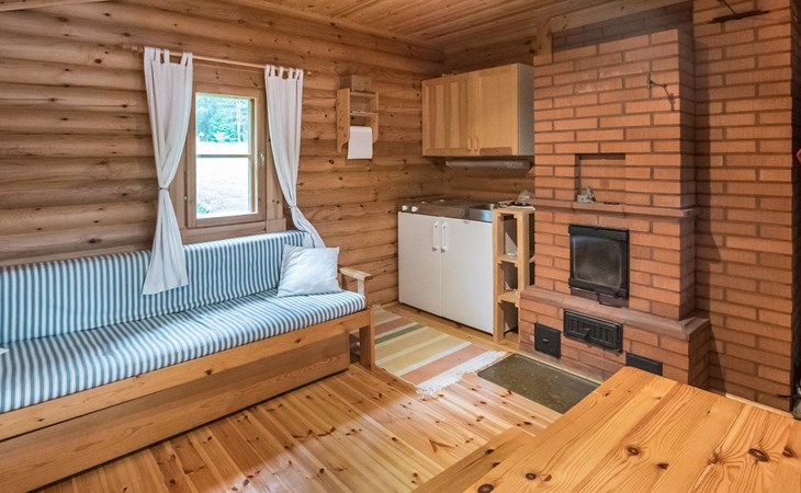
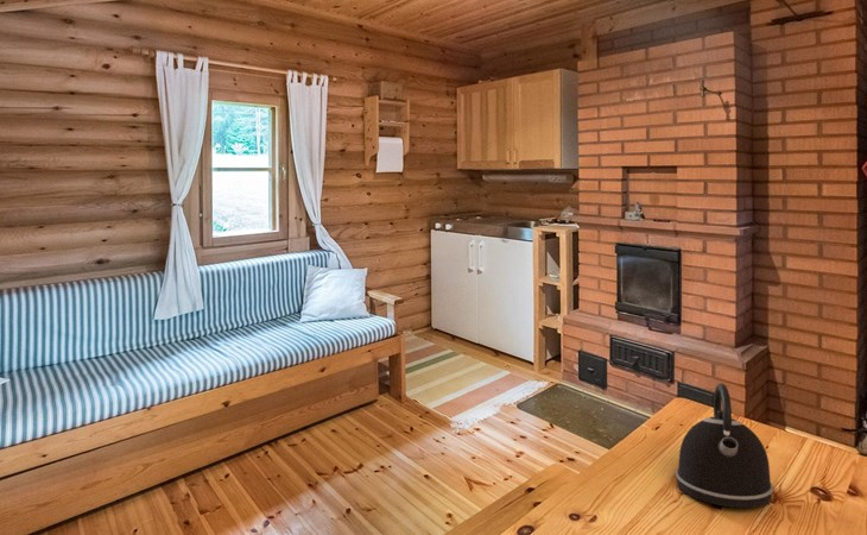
+ kettle [675,382,774,509]
